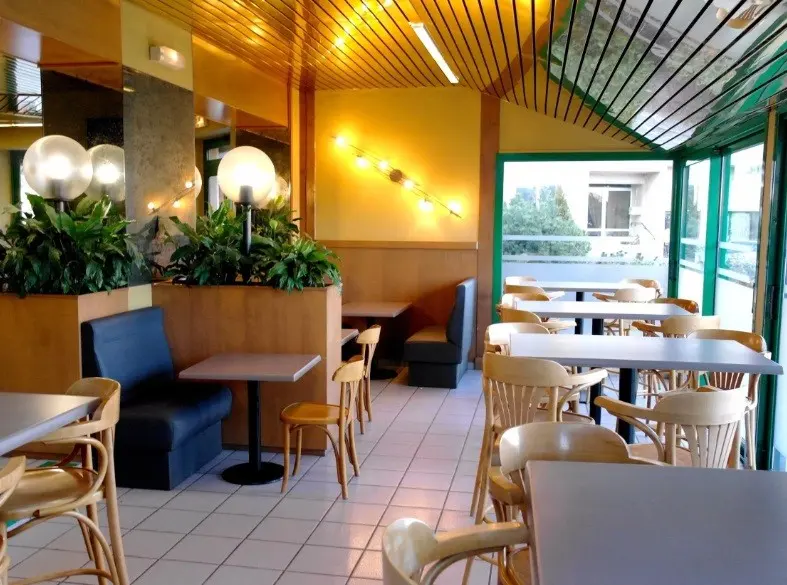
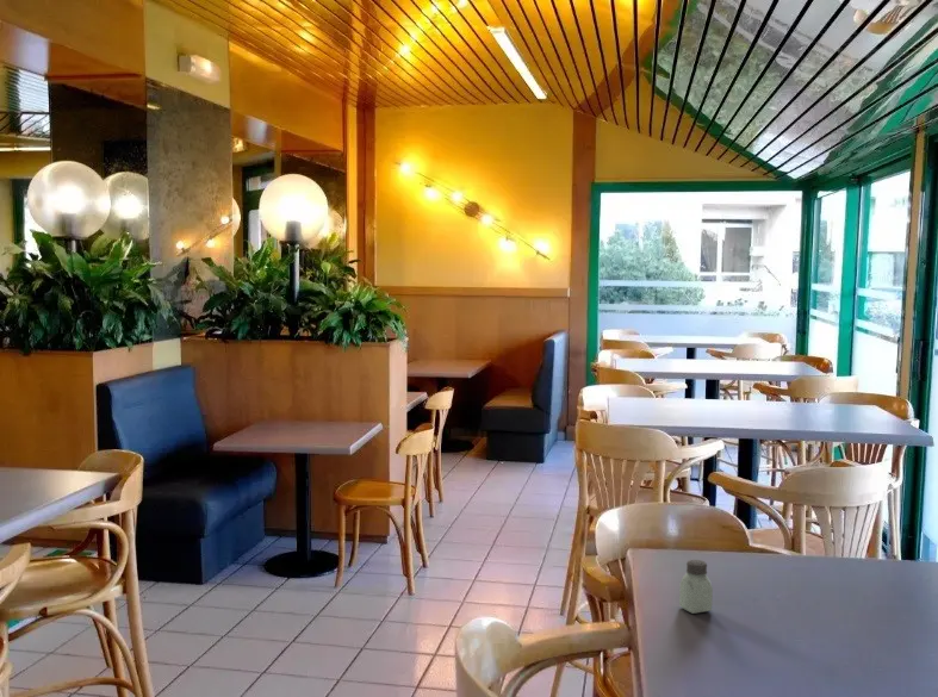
+ saltshaker [678,559,714,615]
